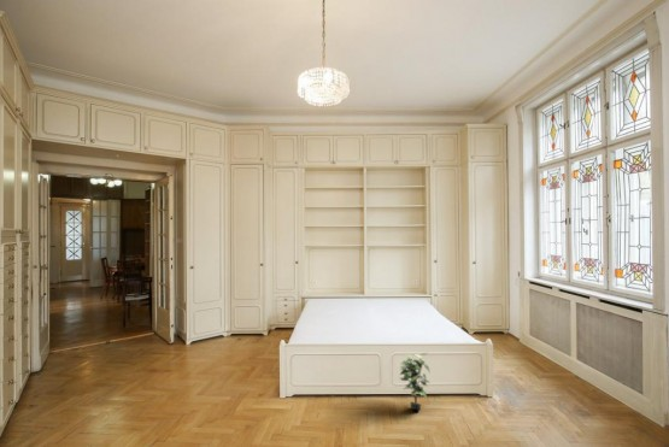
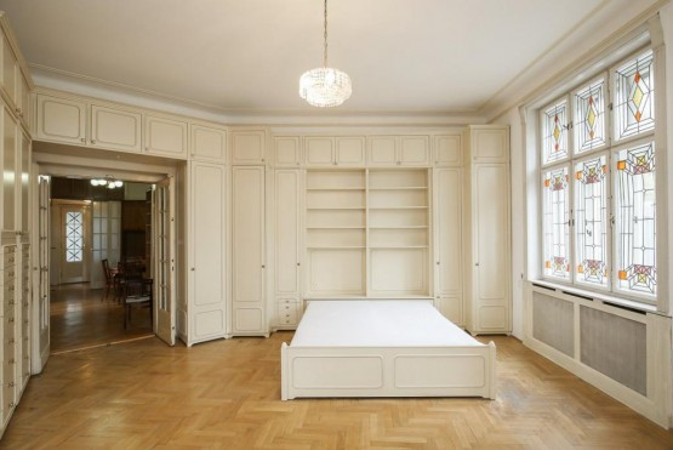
- potted plant [399,352,432,411]
